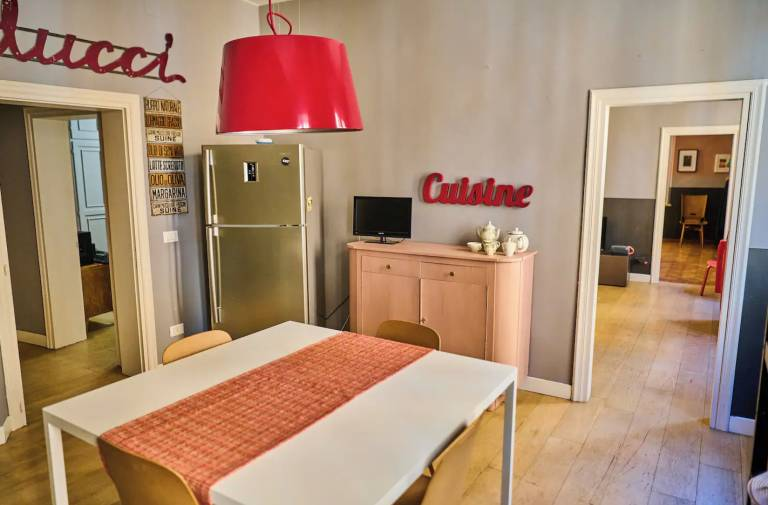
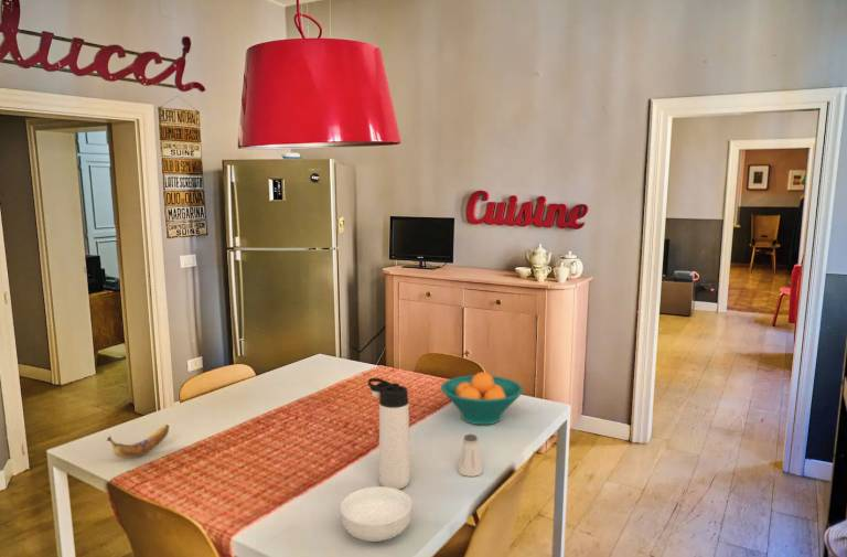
+ cereal bowl [339,485,414,543]
+ fruit bowl [440,371,524,426]
+ saltshaker [457,433,484,478]
+ thermos bottle [366,377,411,490]
+ banana [106,424,170,460]
